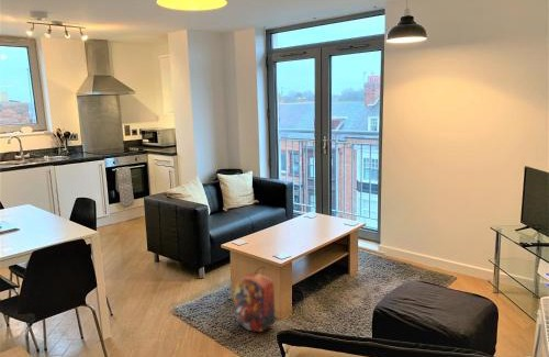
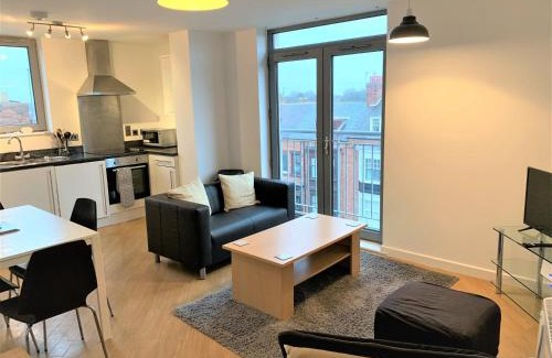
- backpack [233,266,277,333]
